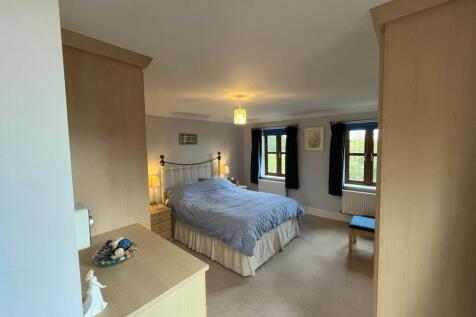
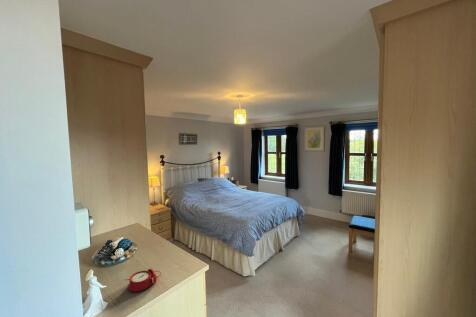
+ alarm clock [124,268,162,292]
